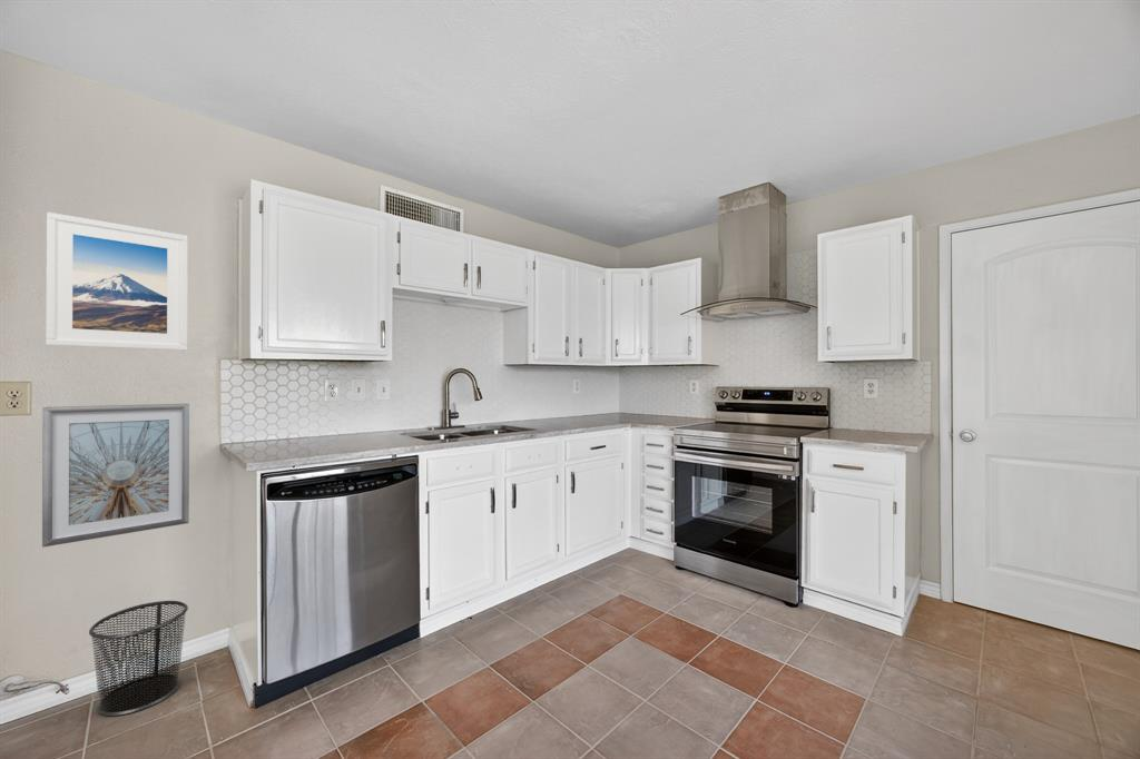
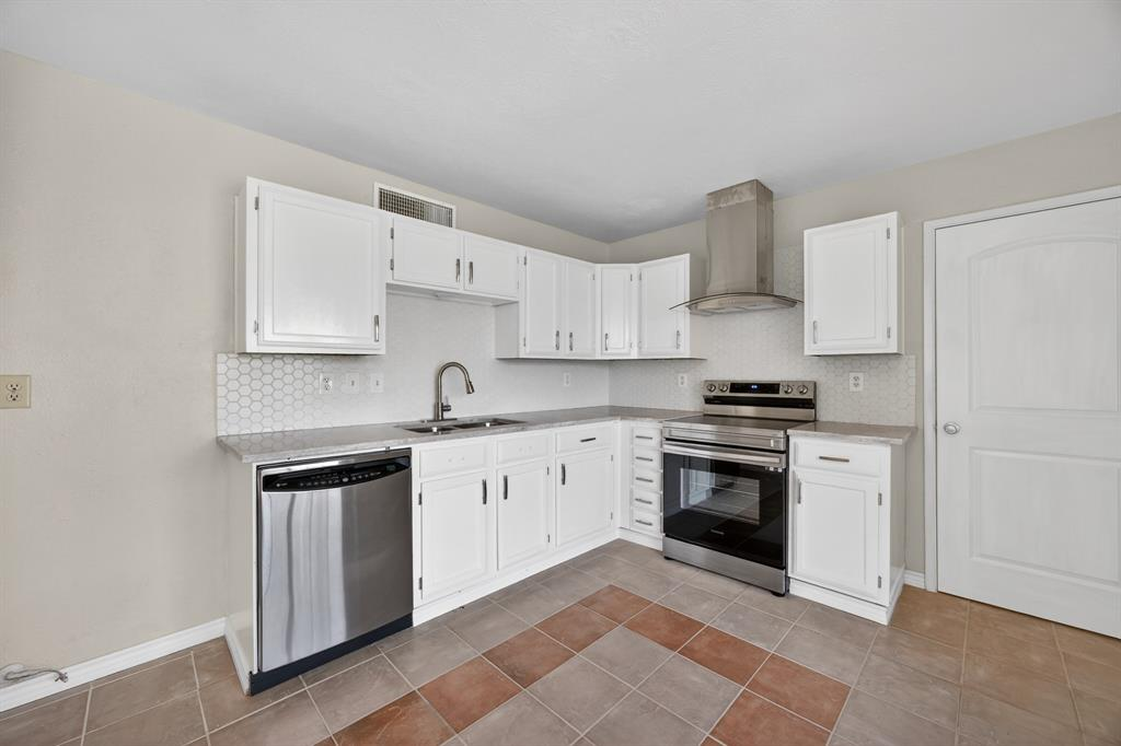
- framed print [46,211,189,352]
- waste bin [88,600,189,717]
- picture frame [41,403,190,549]
